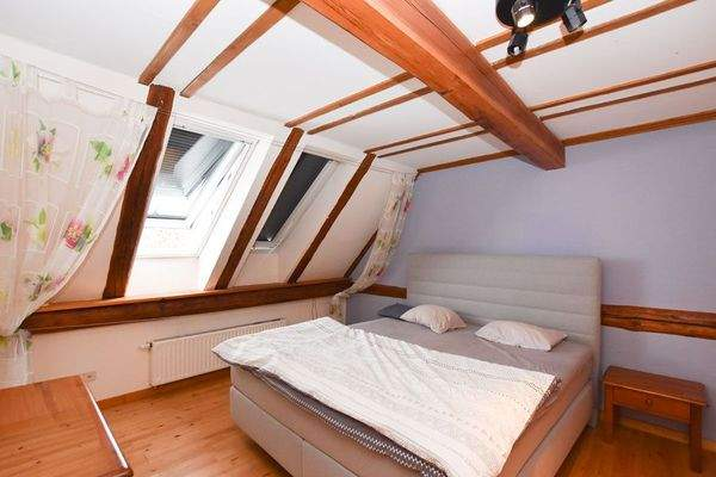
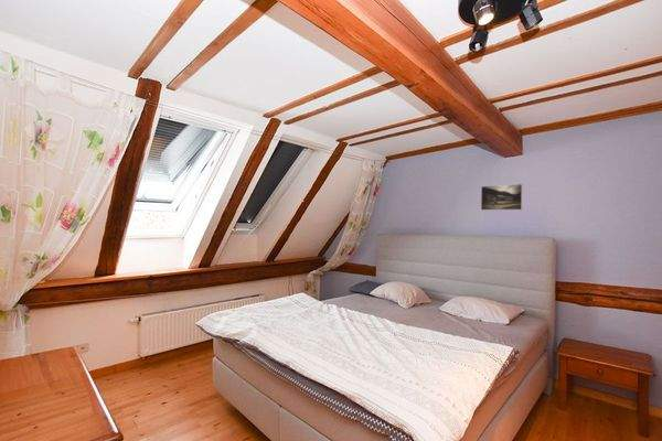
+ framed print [480,183,524,212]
